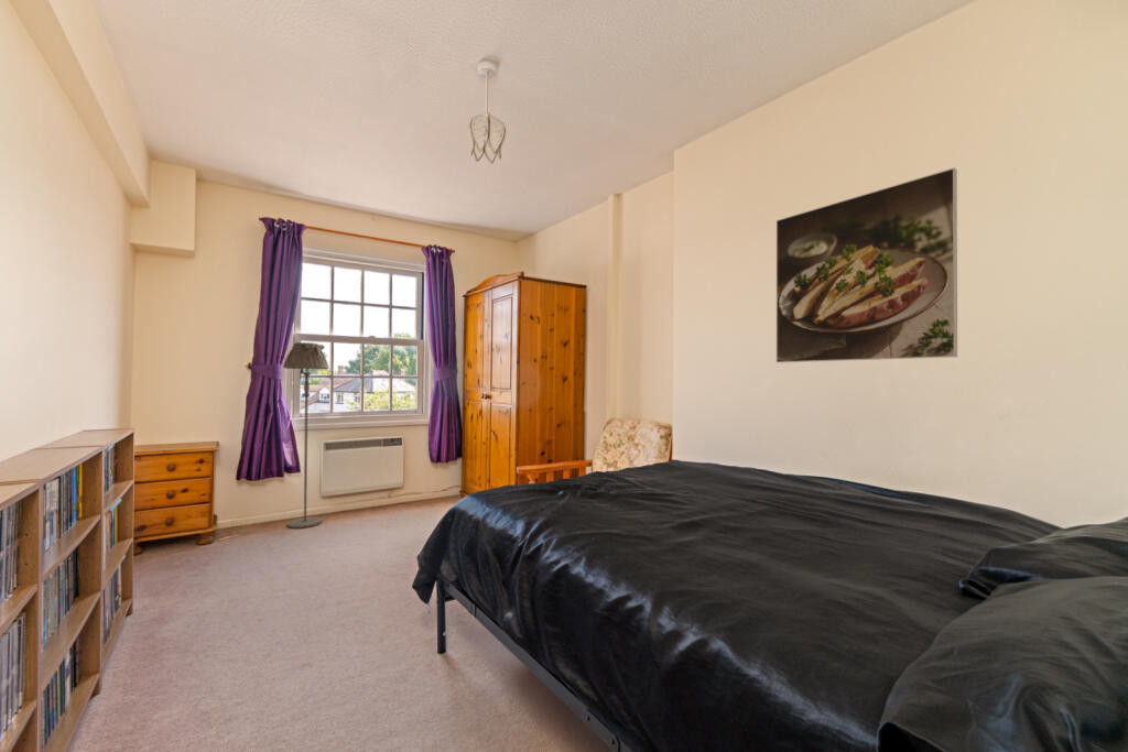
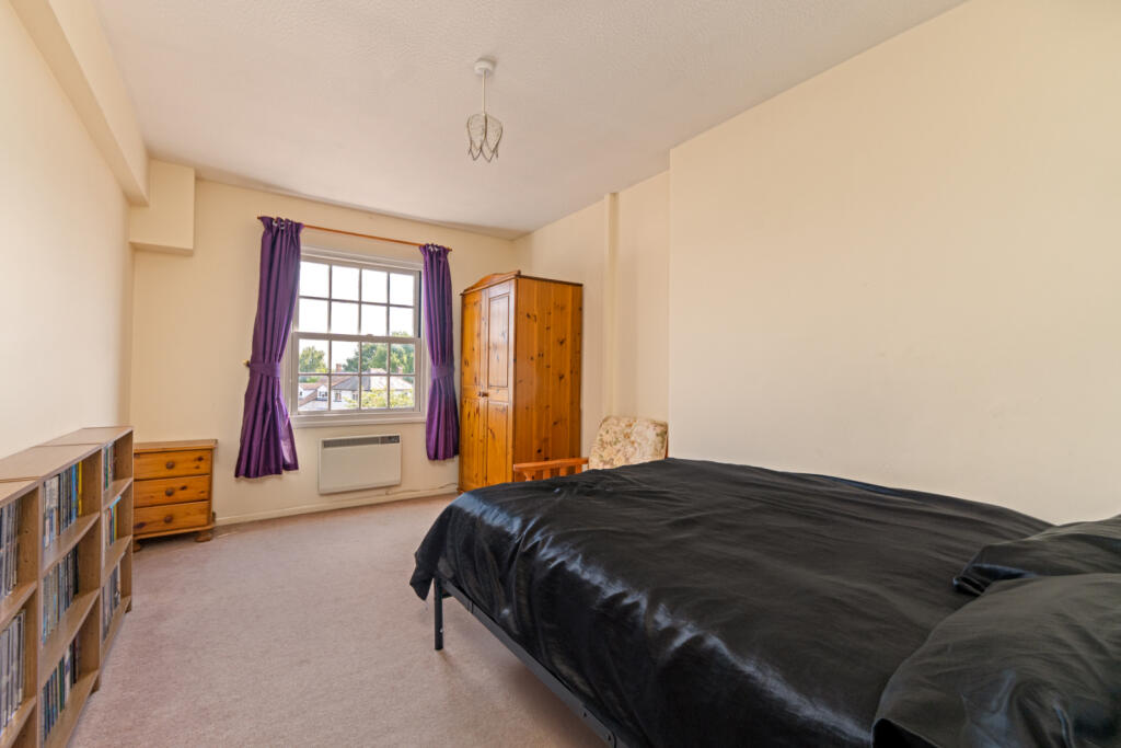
- floor lamp [282,341,330,530]
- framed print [776,167,958,363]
